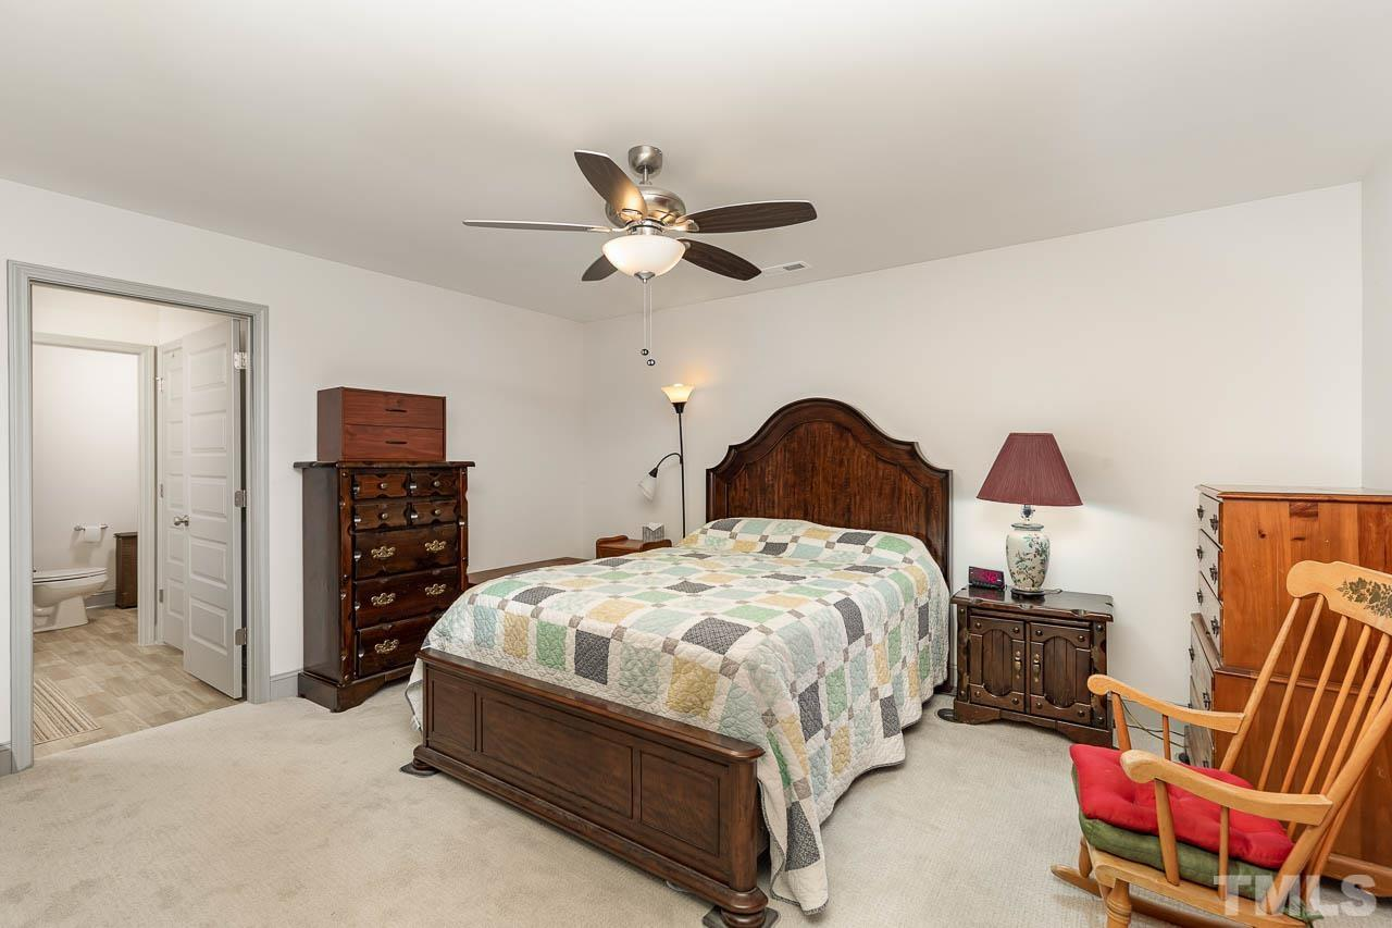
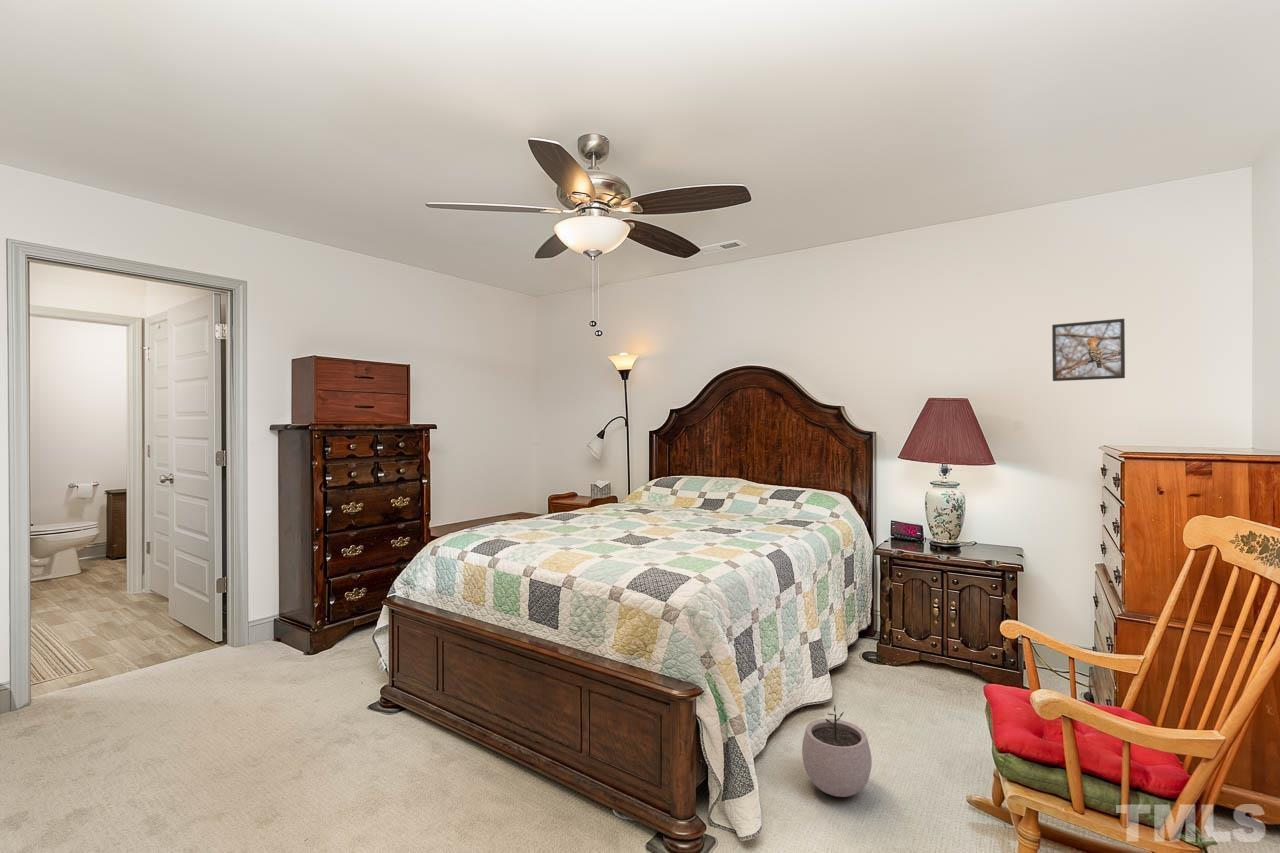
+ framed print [1051,318,1126,382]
+ plant pot [801,705,873,798]
